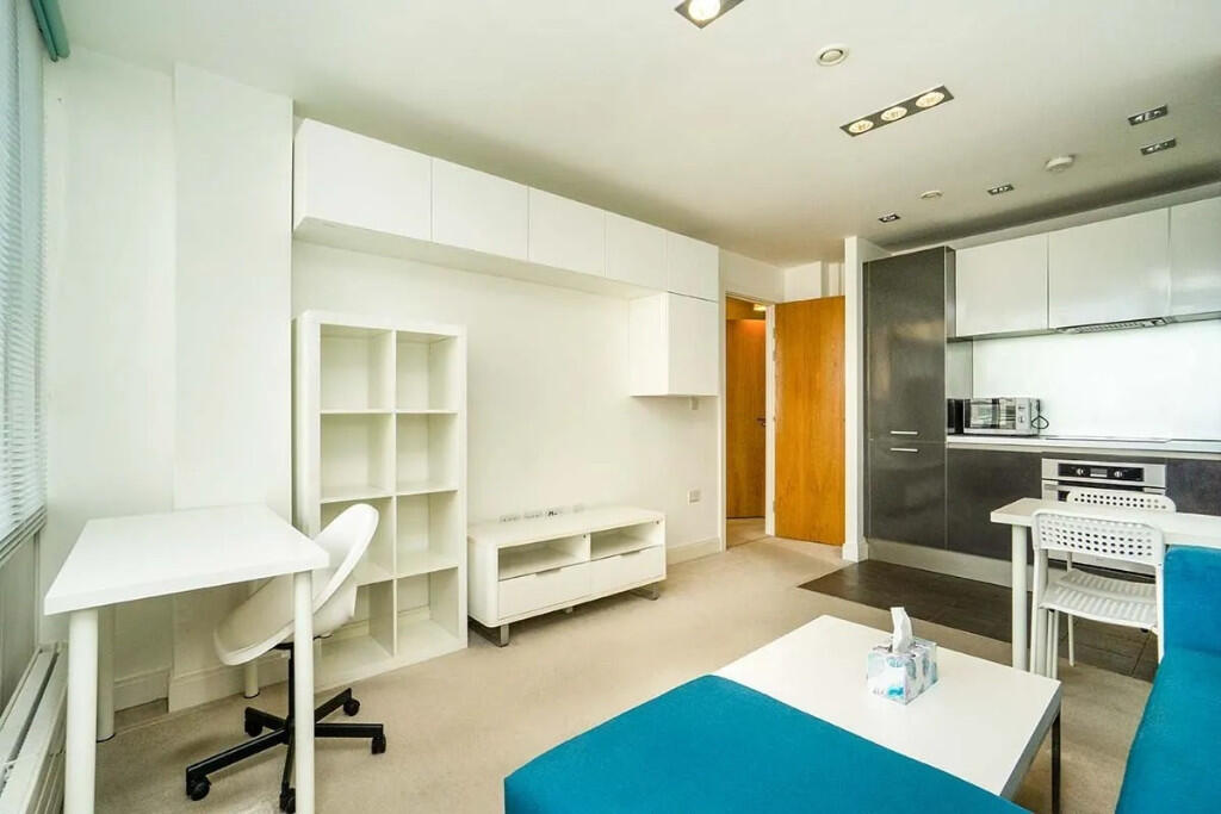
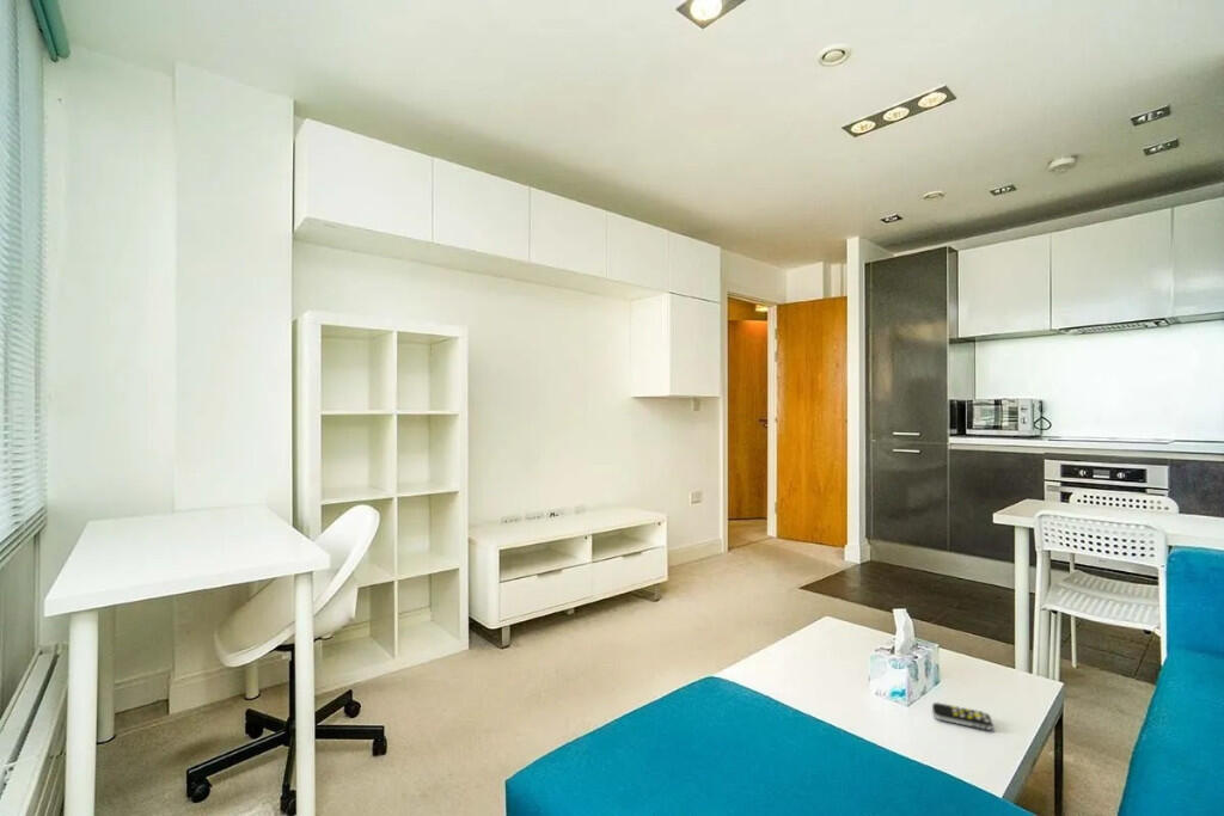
+ remote control [931,701,993,731]
